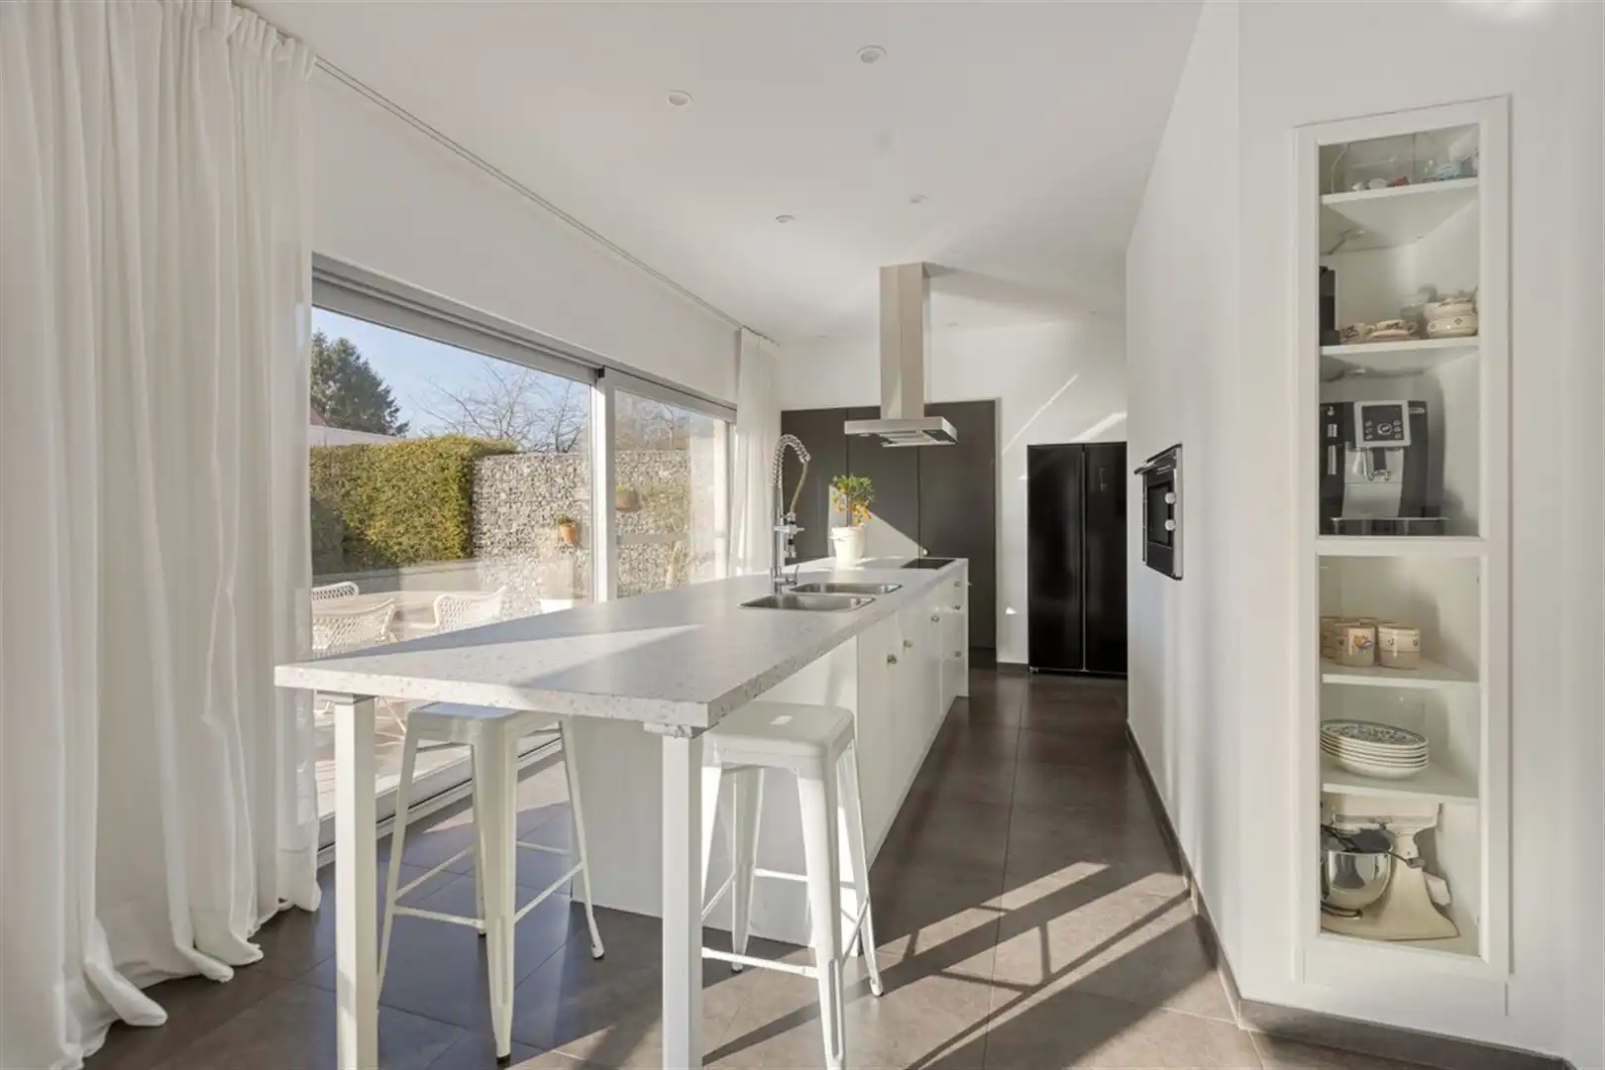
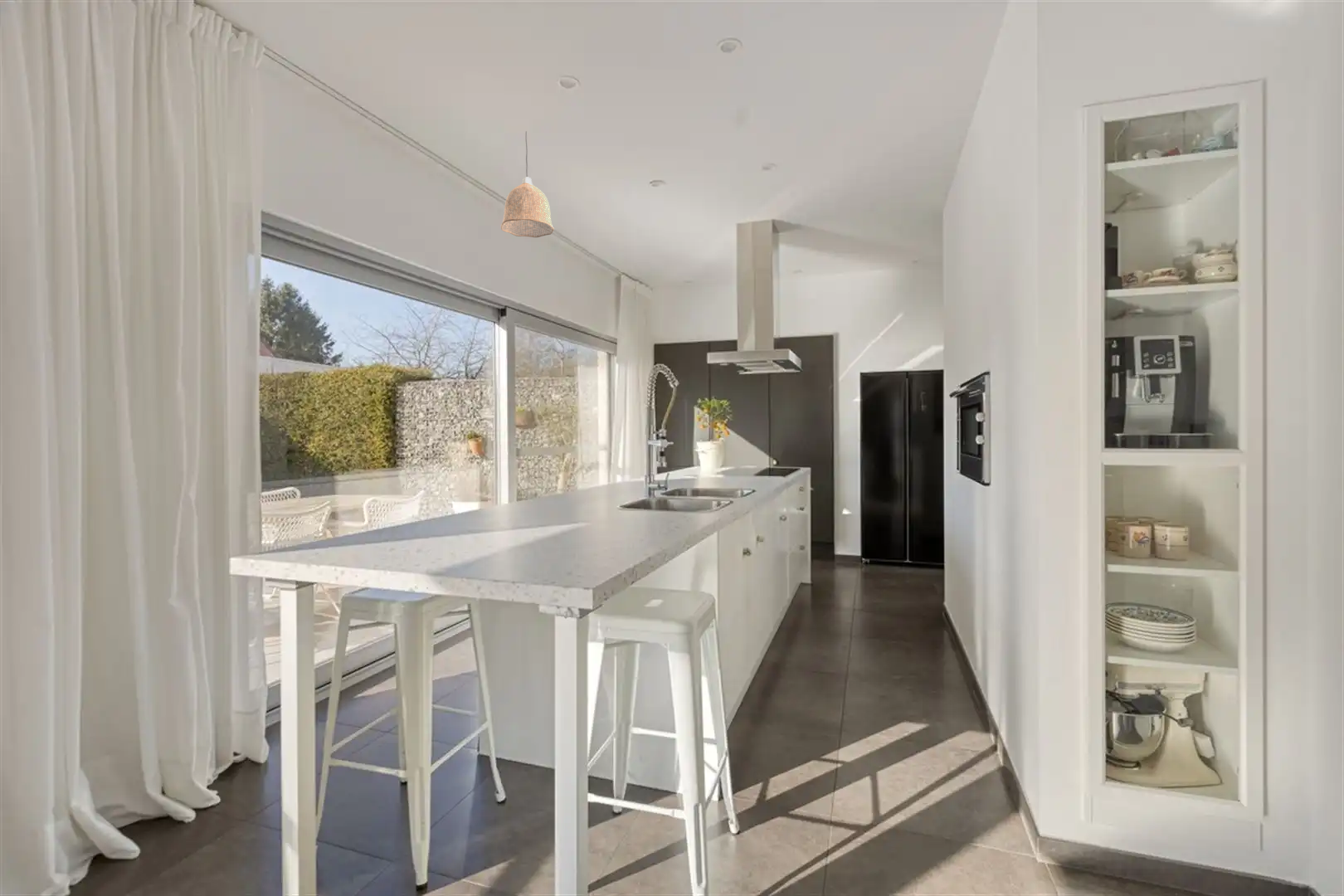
+ pendant lamp [500,130,555,238]
